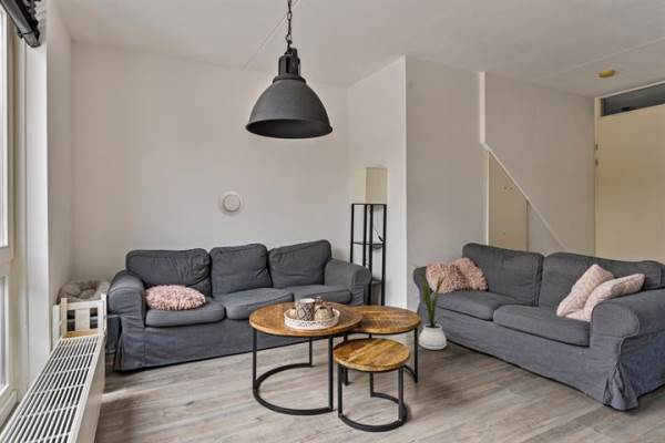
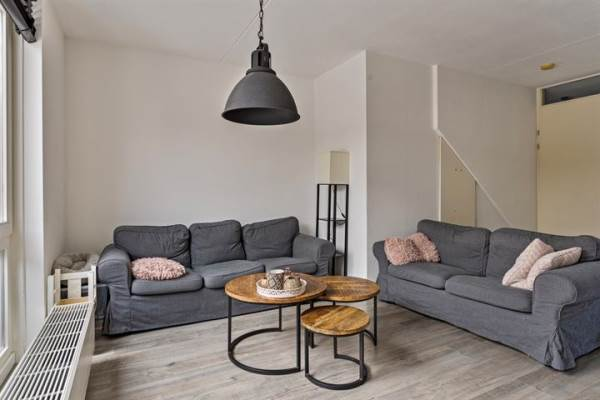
- house plant [411,262,456,351]
- decorative plate [217,189,245,217]
